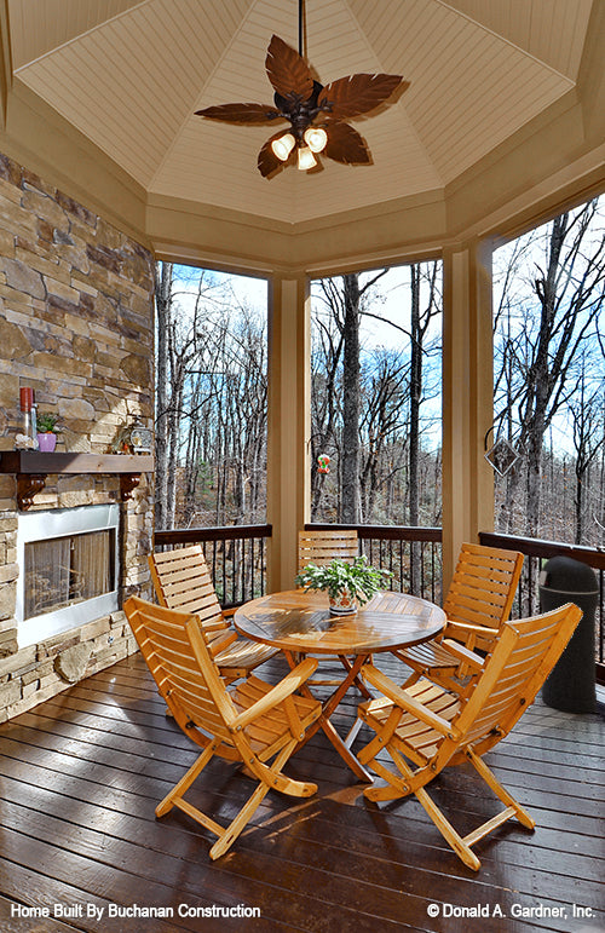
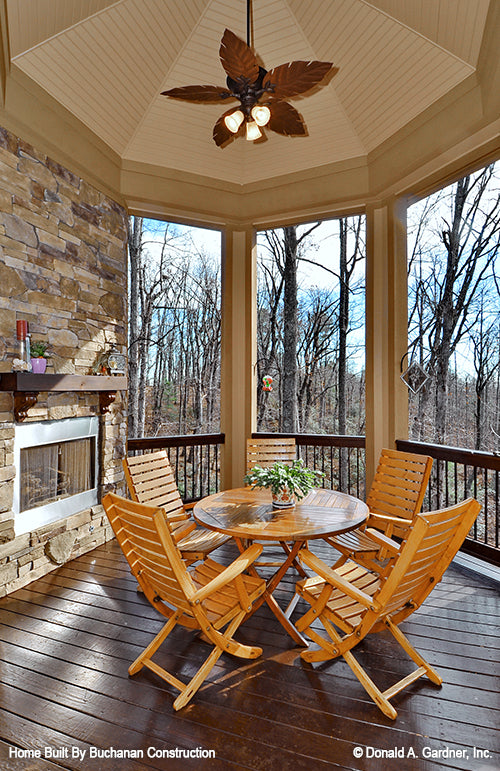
- trash can [537,555,600,715]
